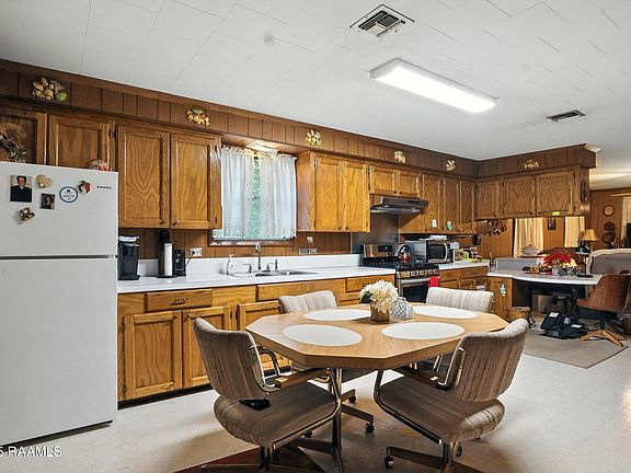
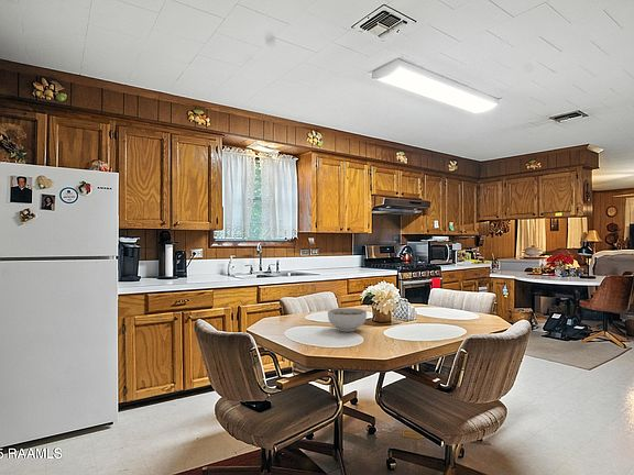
+ bowl [327,307,368,333]
